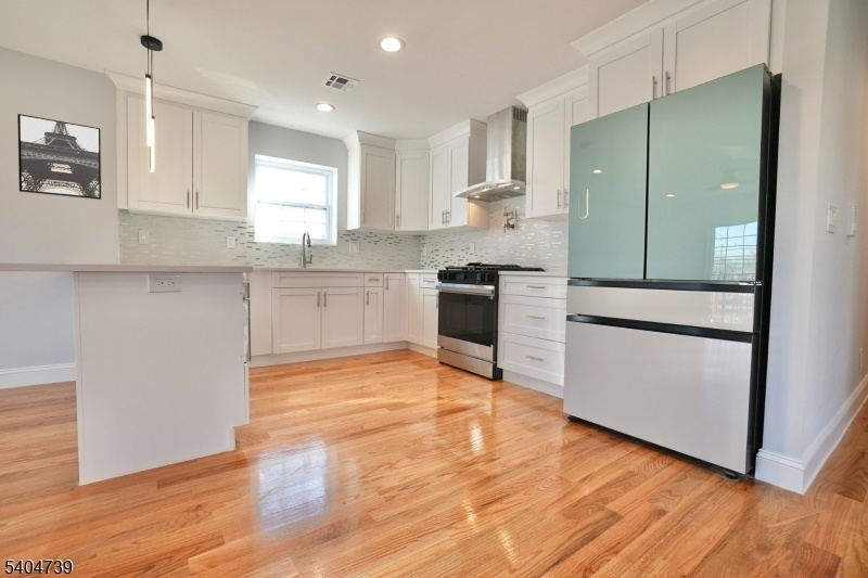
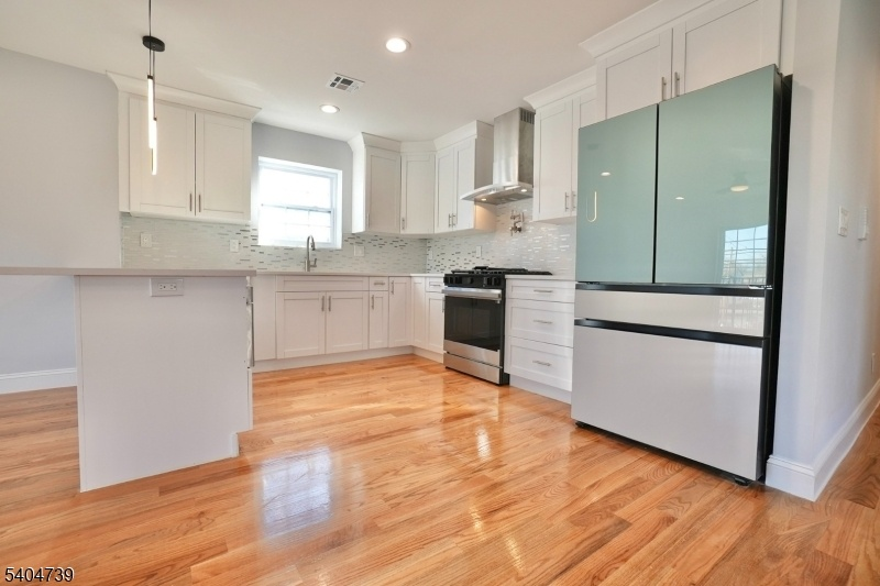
- wall art [16,113,103,201]
